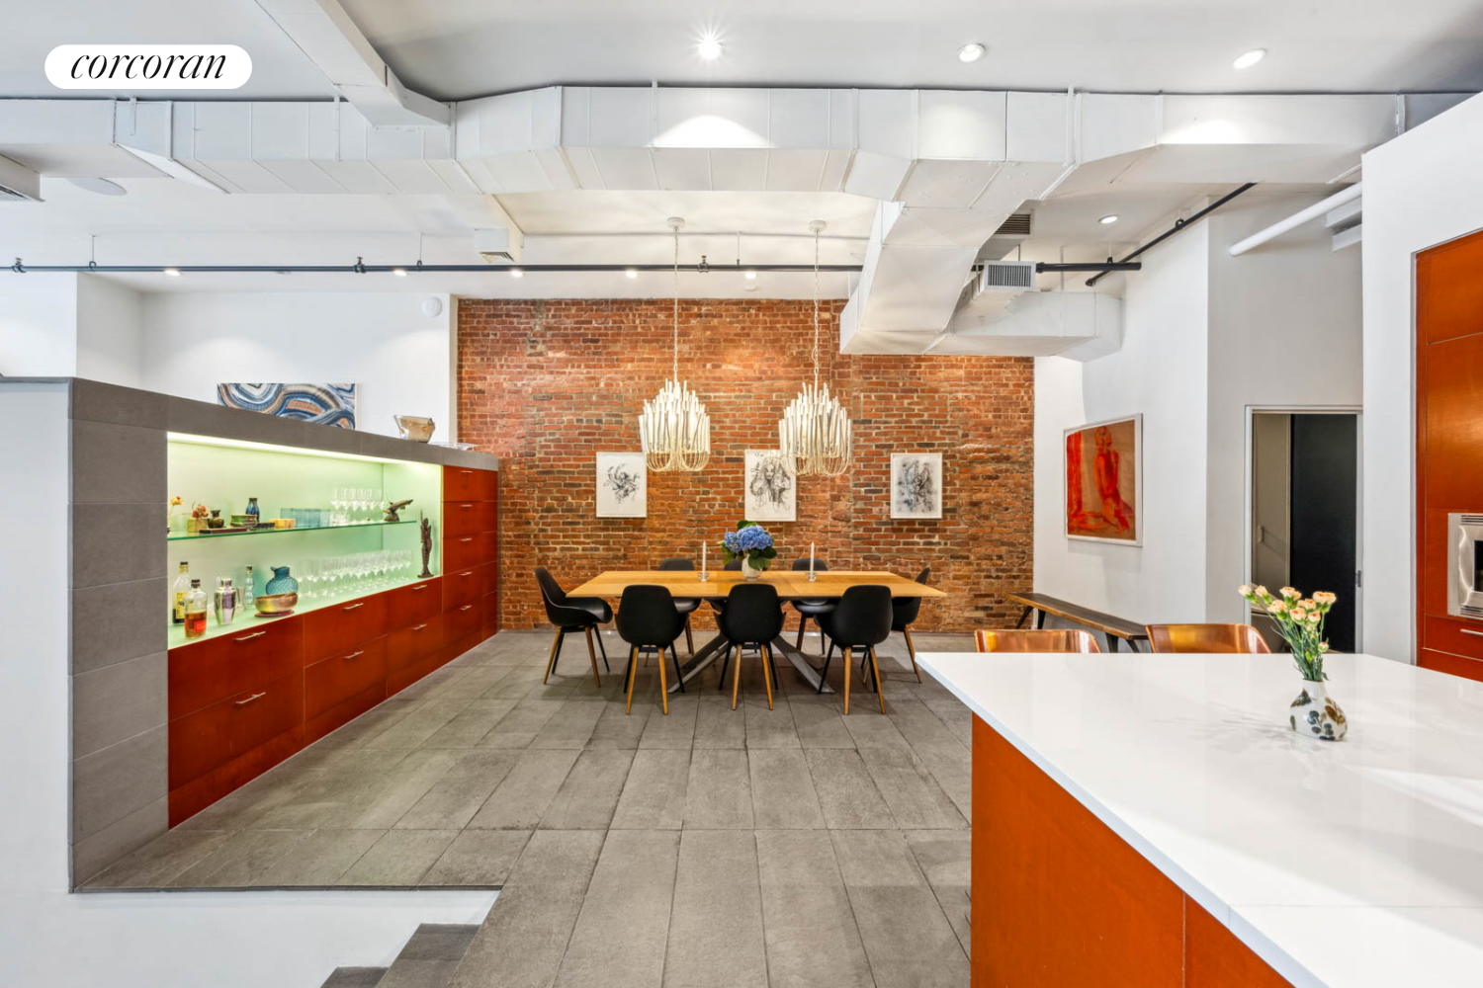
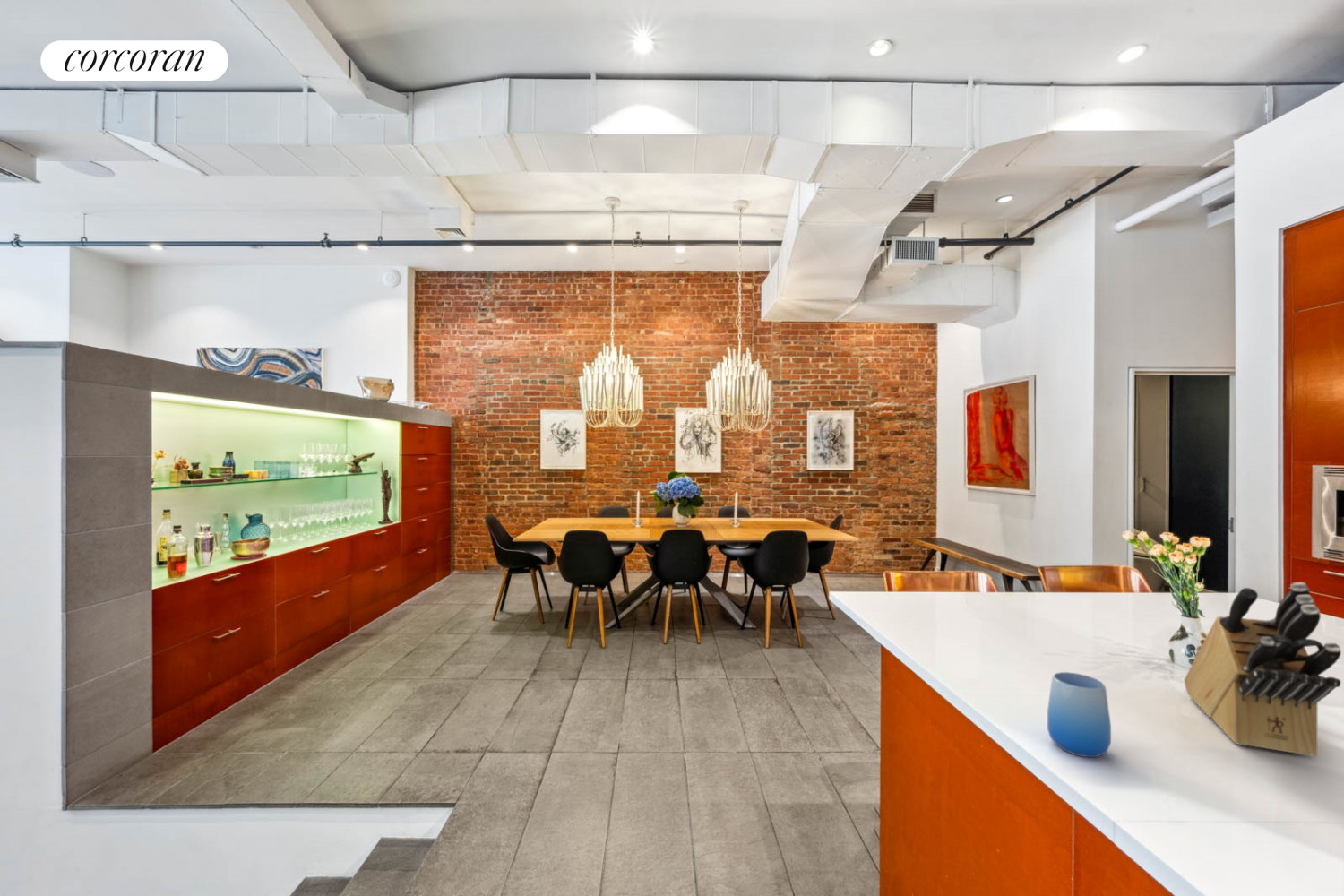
+ knife block [1183,582,1342,757]
+ cup [1047,671,1112,758]
